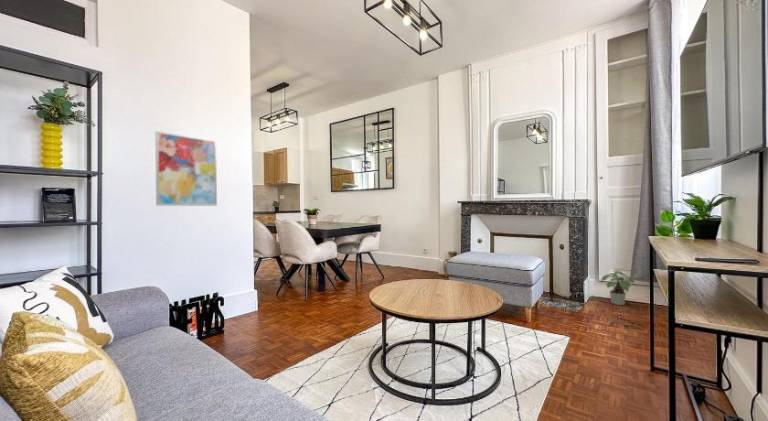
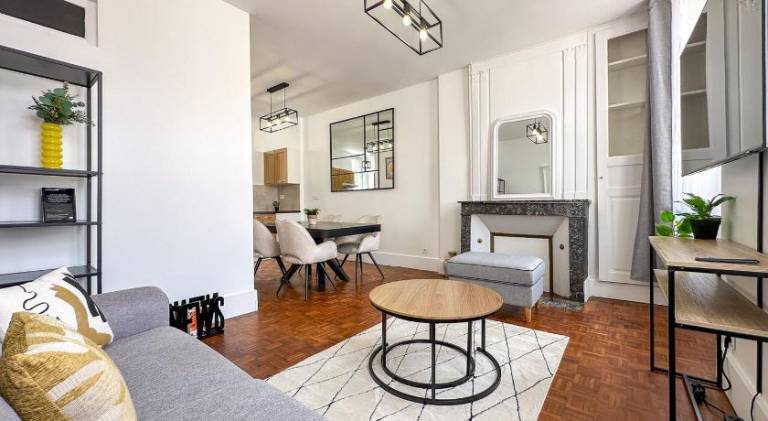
- potted plant [601,270,635,306]
- wall art [155,130,218,207]
